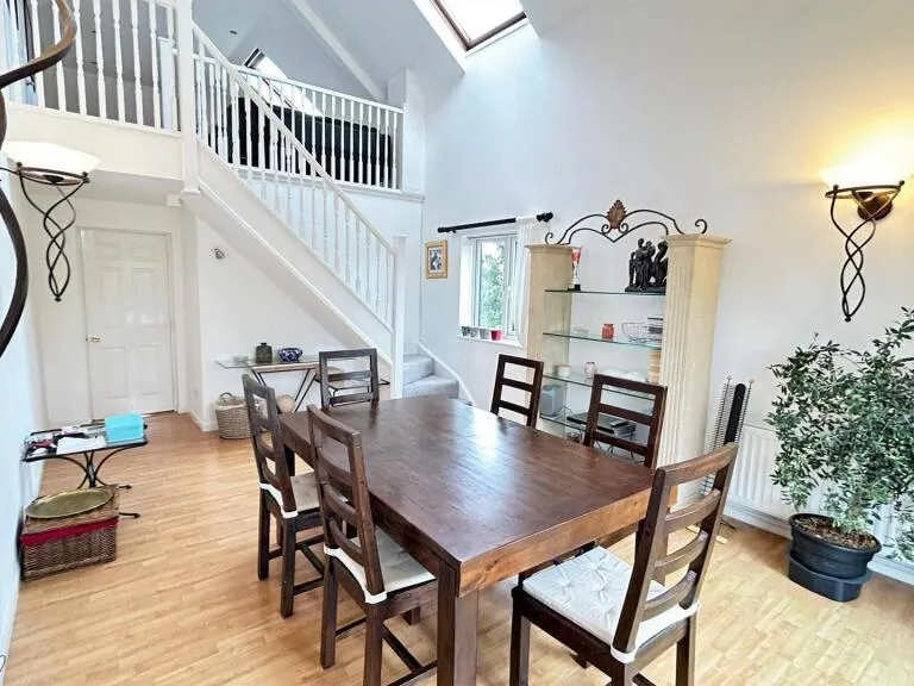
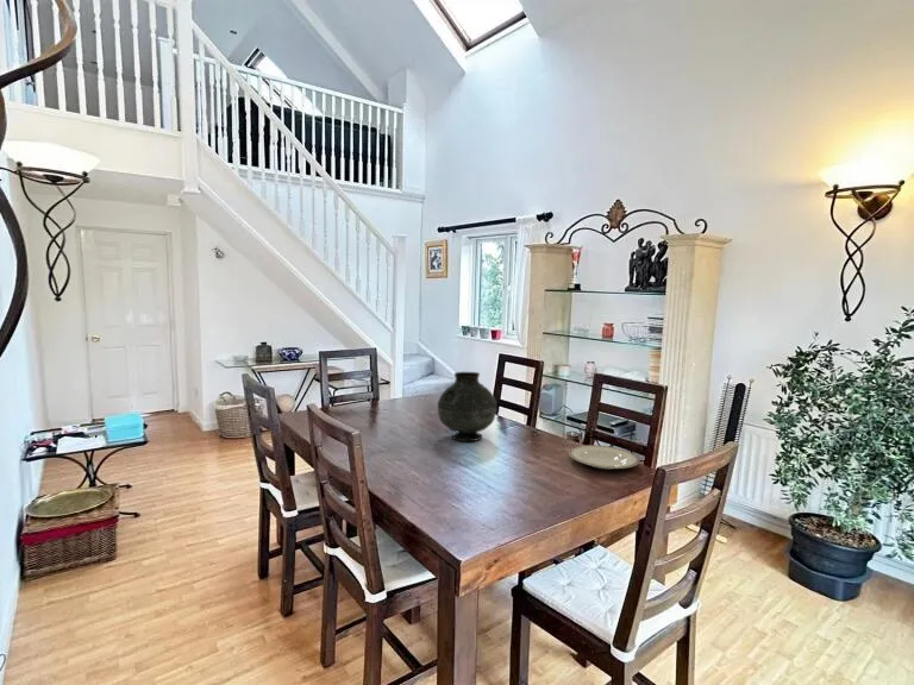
+ vase [437,371,497,442]
+ plate [568,444,640,471]
